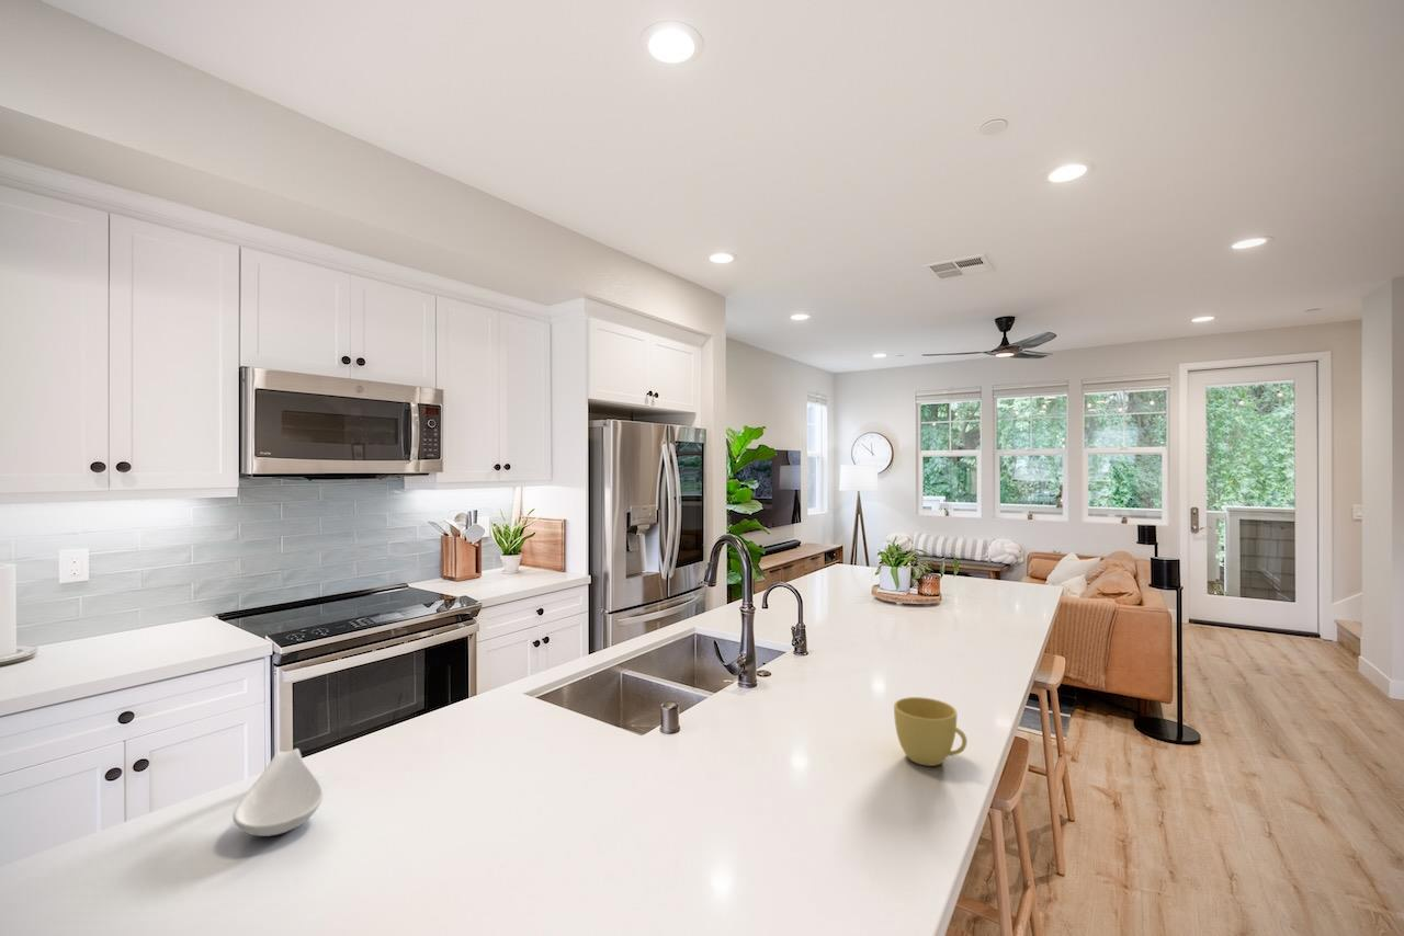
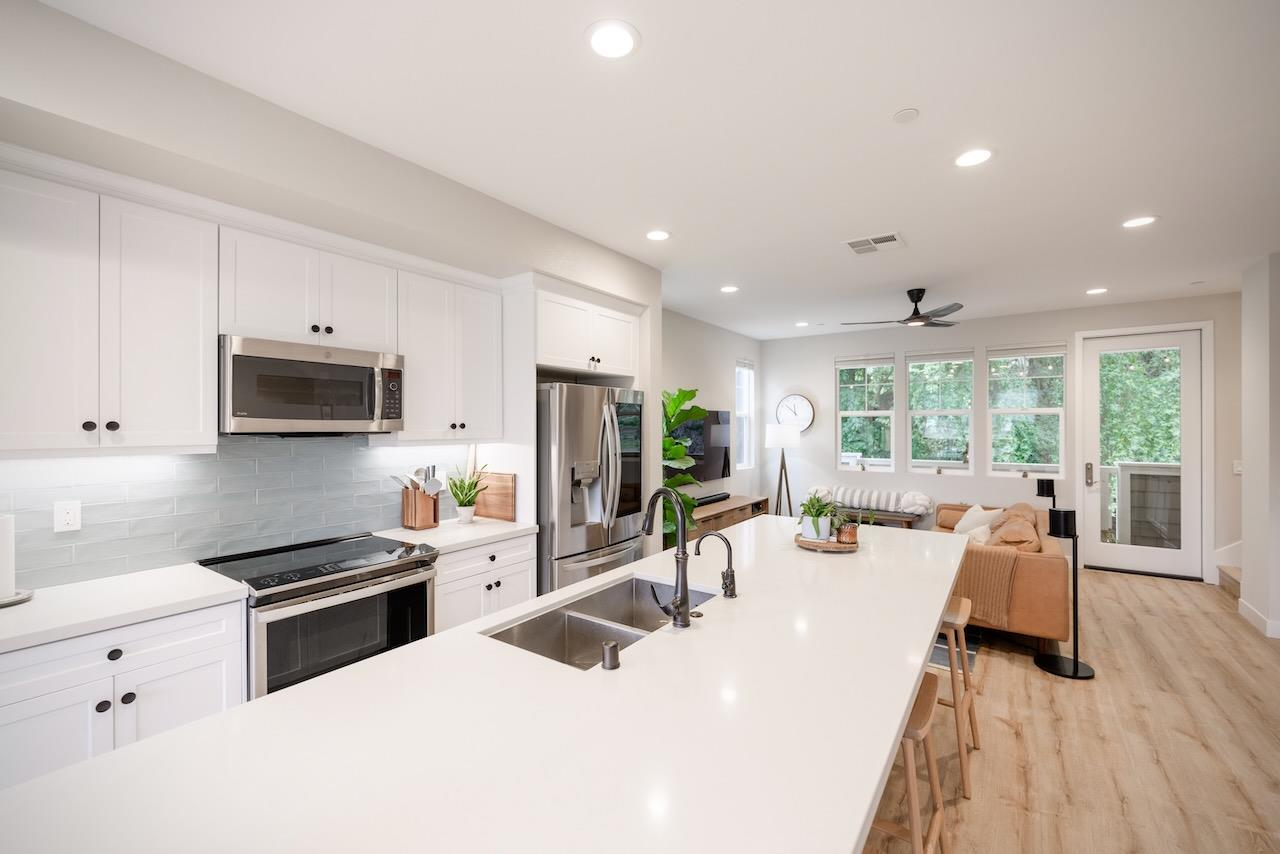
- cup [893,696,967,767]
- spoon rest [231,747,325,837]
